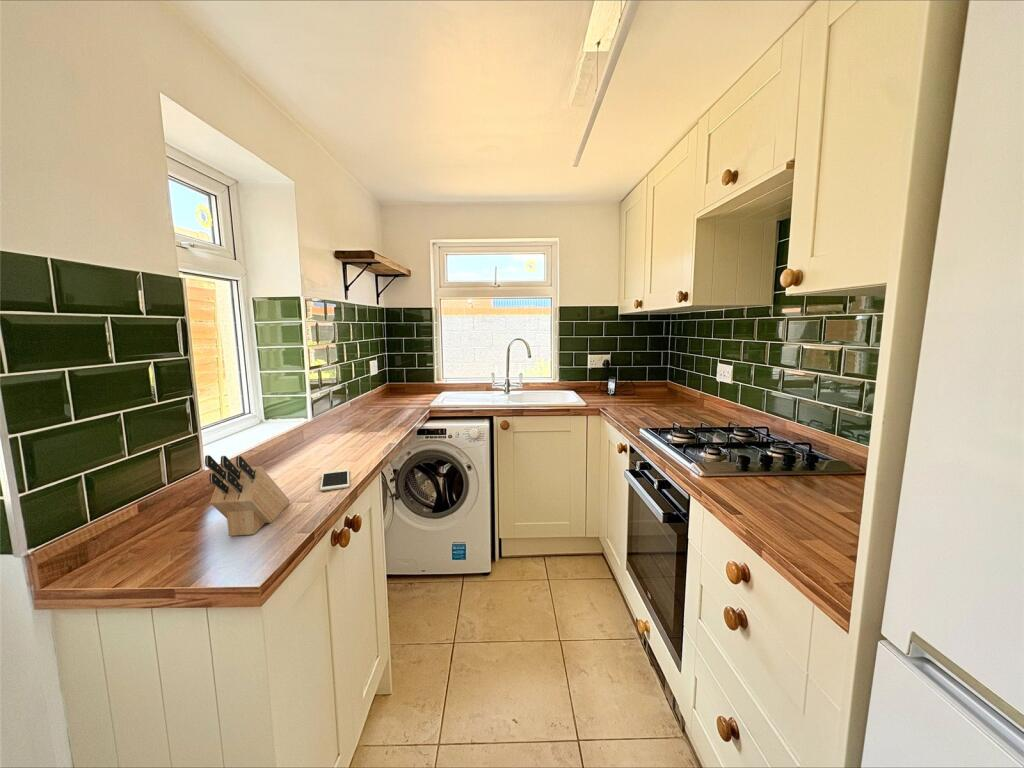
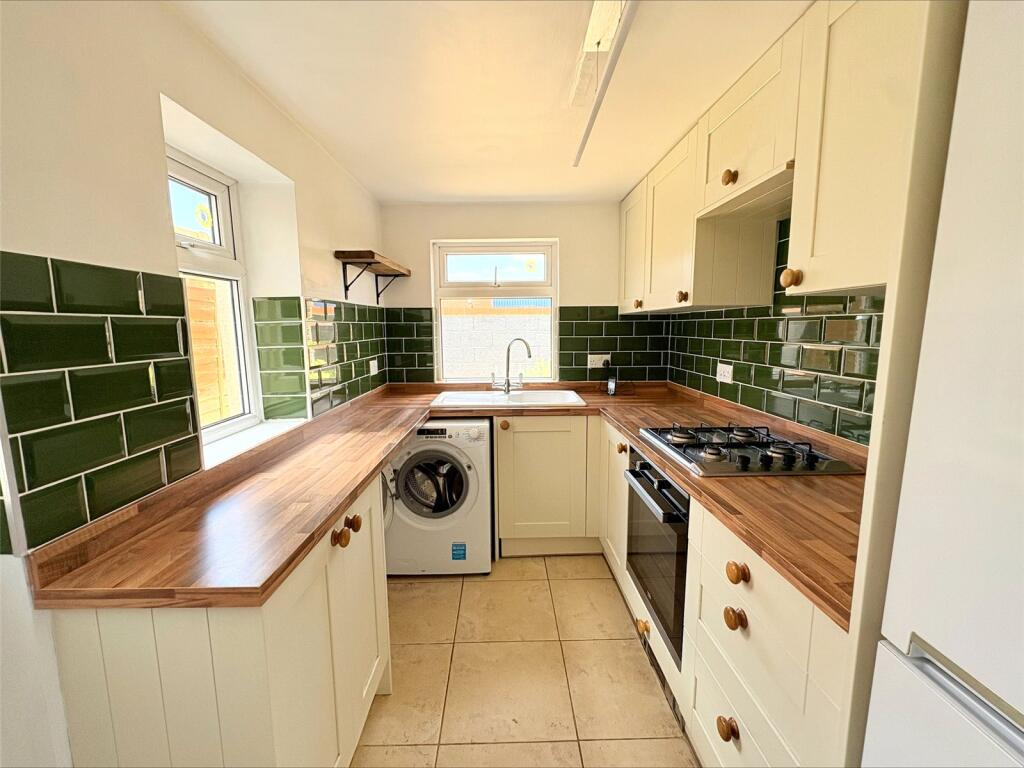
- knife block [204,454,291,537]
- cell phone [319,468,350,492]
